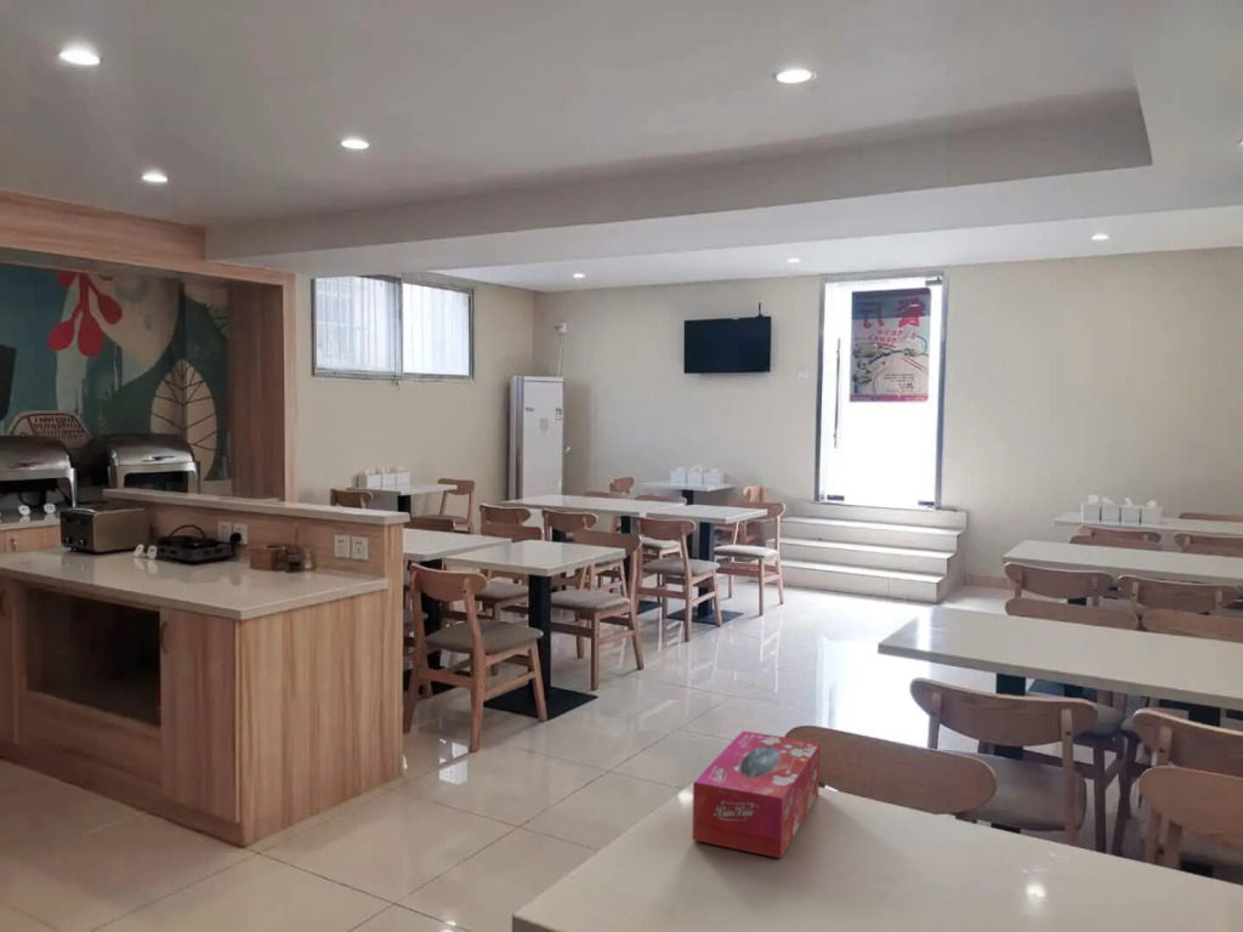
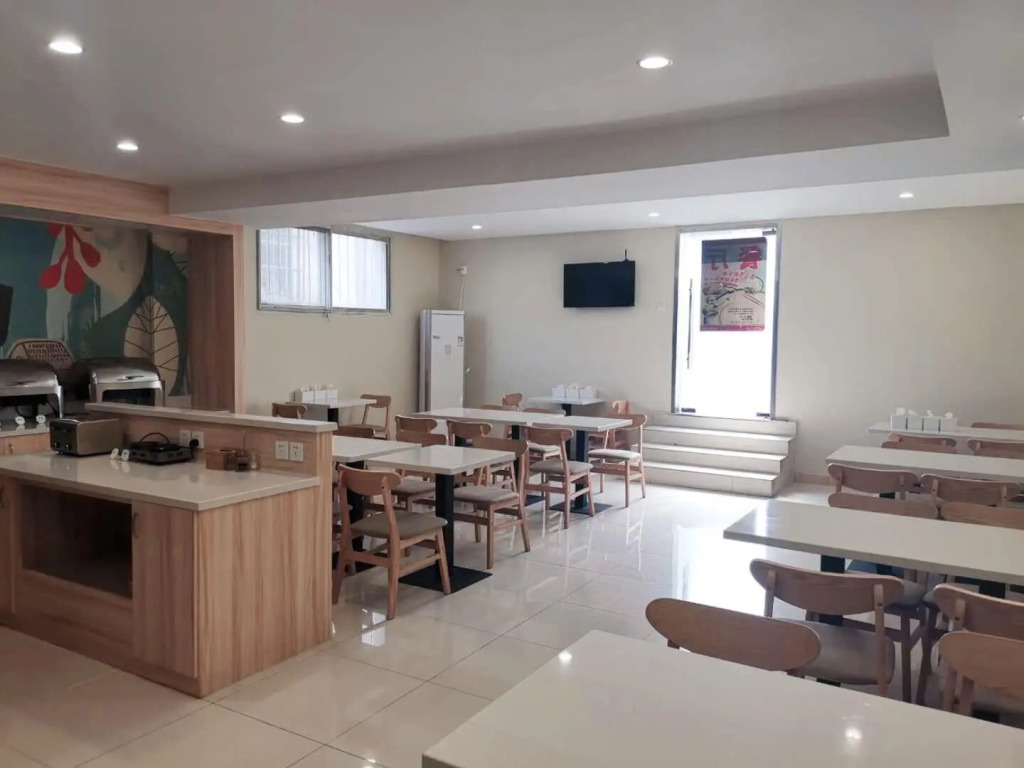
- tissue box [691,729,821,859]
